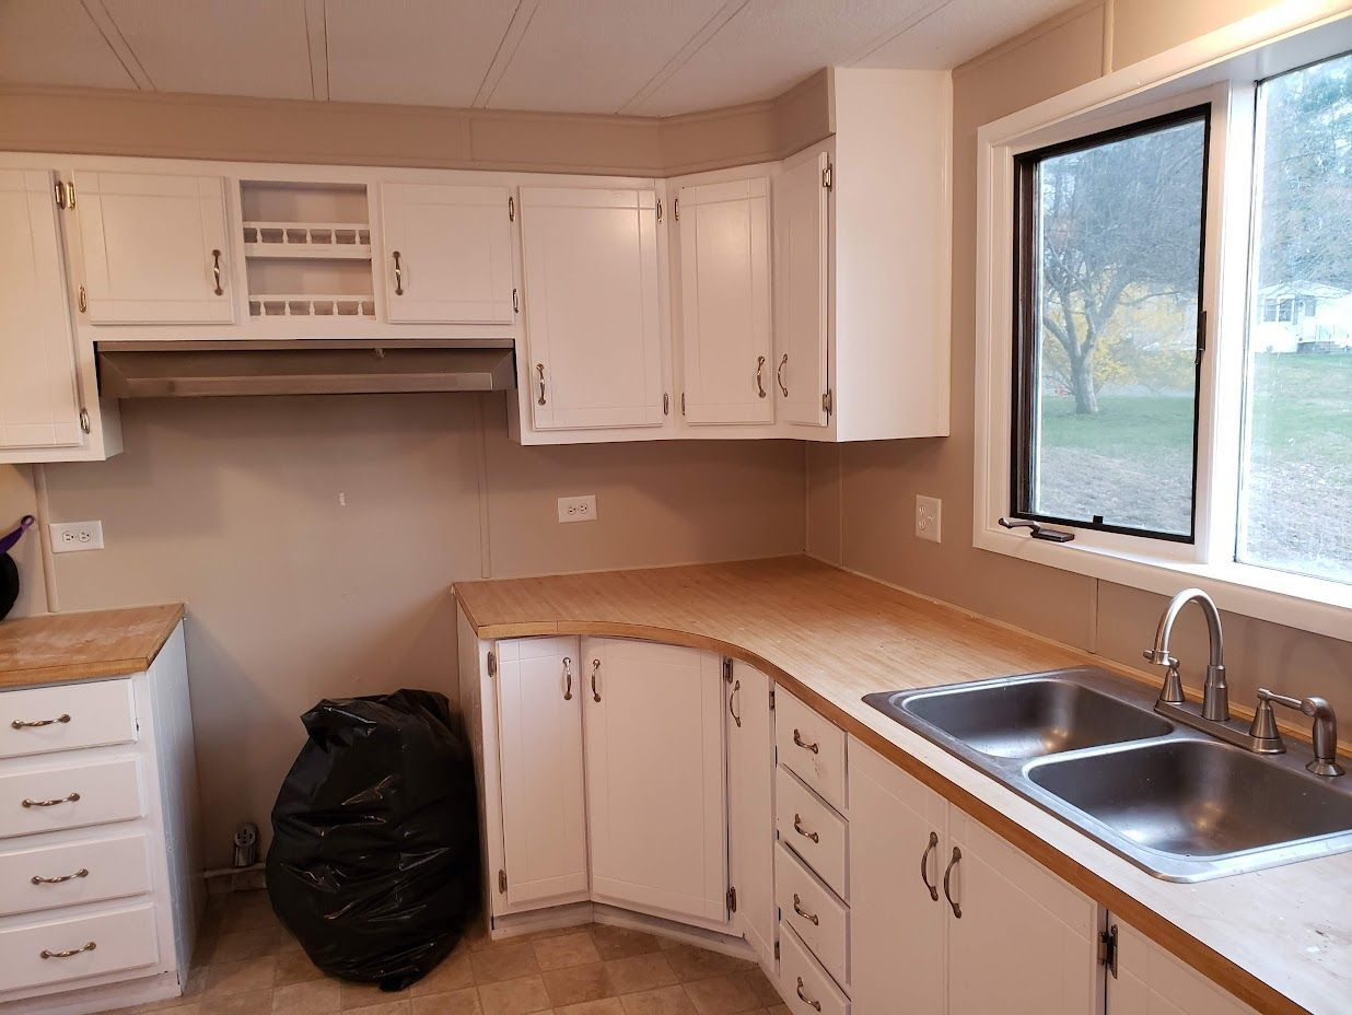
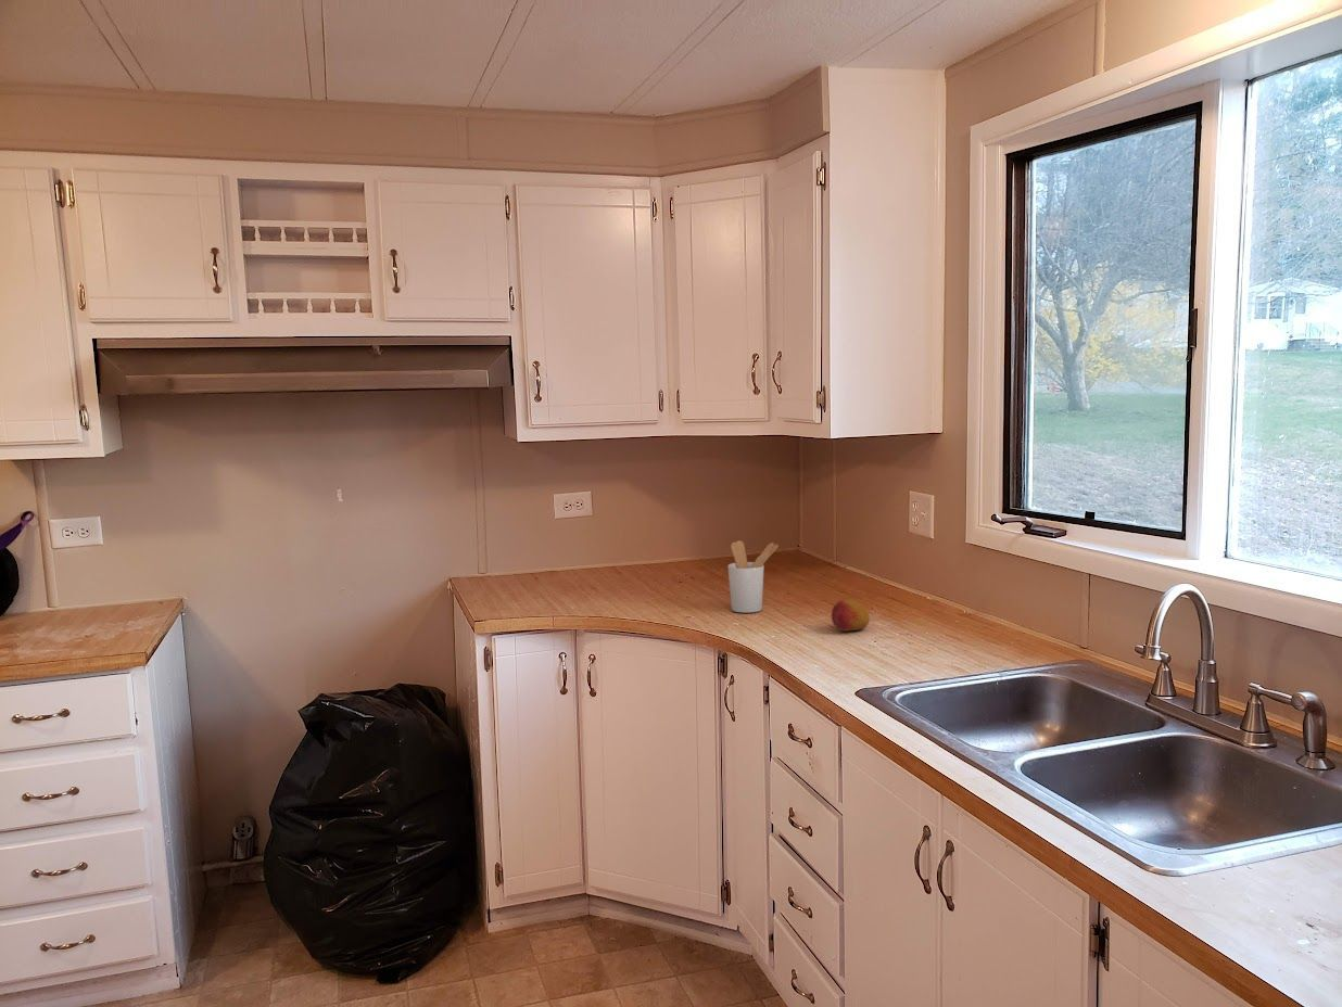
+ fruit [831,598,871,633]
+ utensil holder [726,539,780,614]
